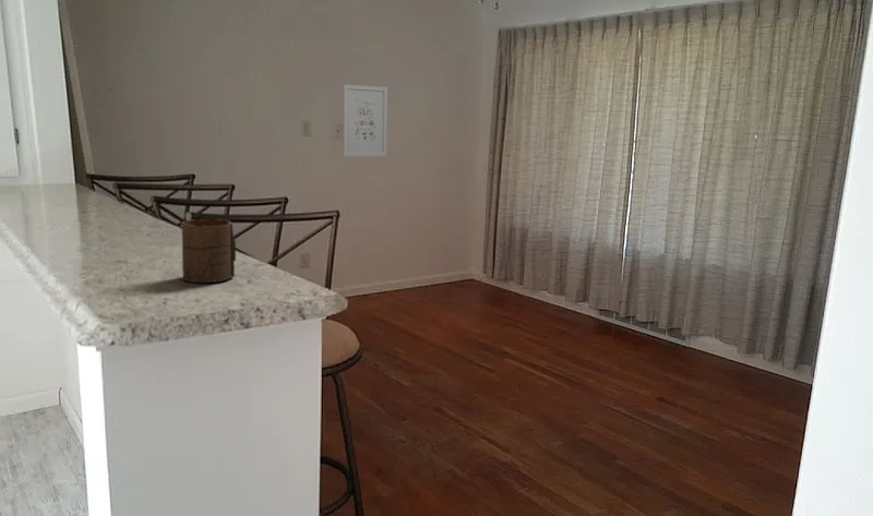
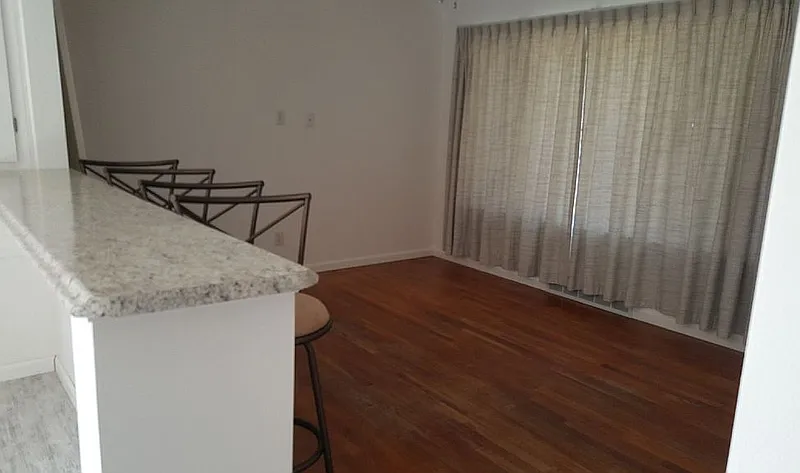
- cup [180,218,237,284]
- wall art [343,84,388,157]
